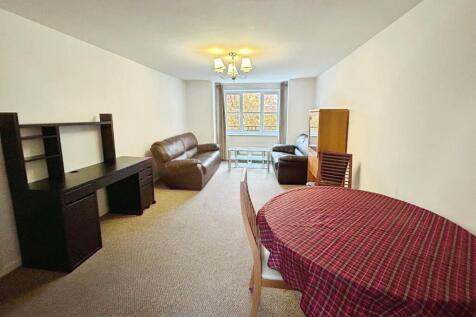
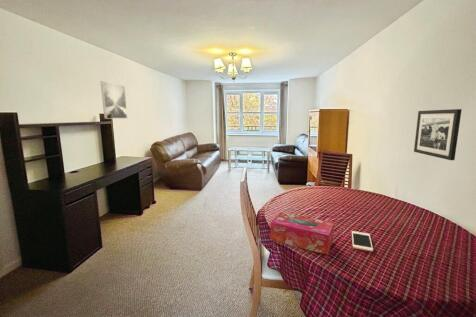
+ tissue box [269,211,335,256]
+ cell phone [351,230,374,252]
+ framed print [100,80,128,119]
+ picture frame [413,108,463,161]
